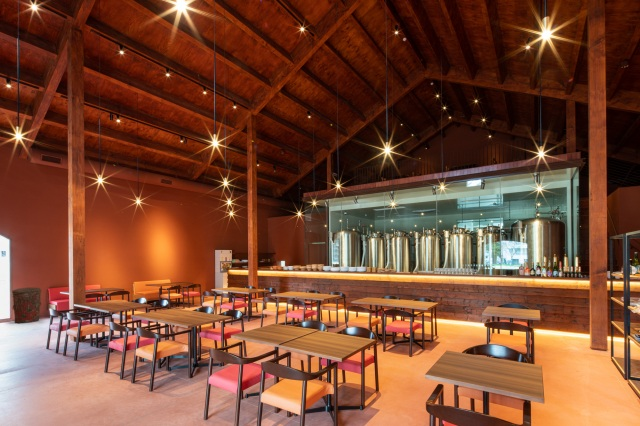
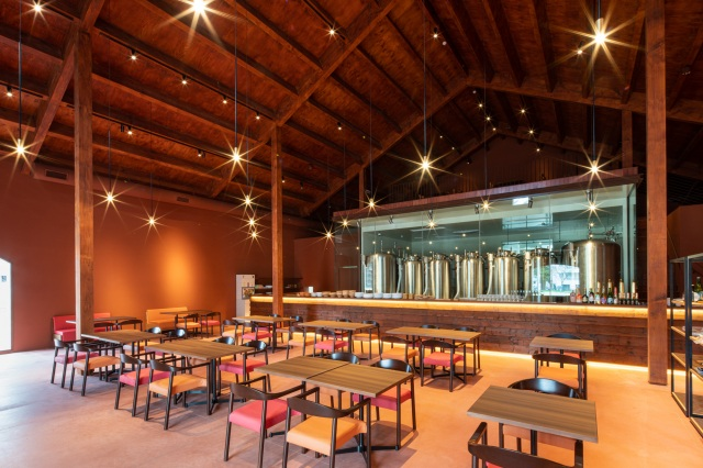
- trash can [11,286,42,325]
